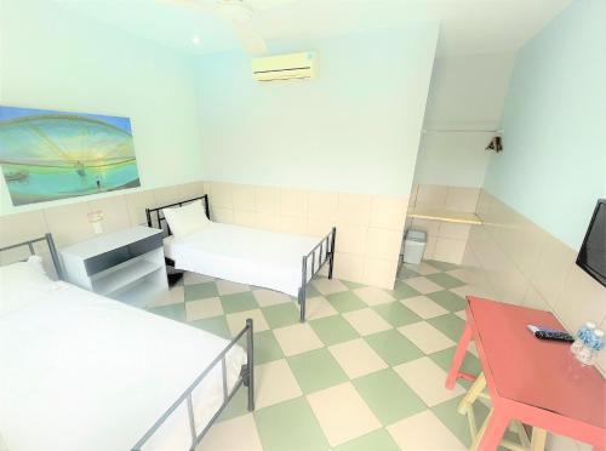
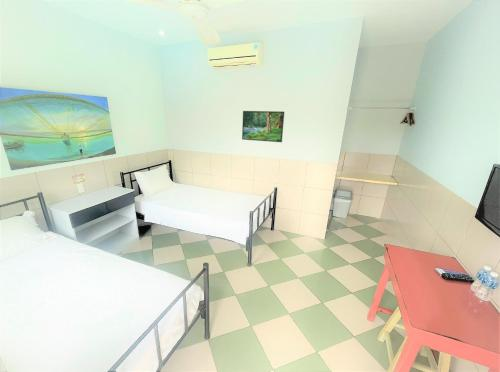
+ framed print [241,110,285,143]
